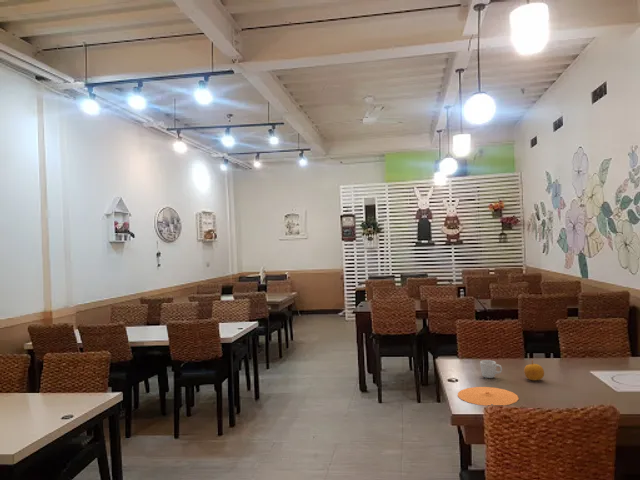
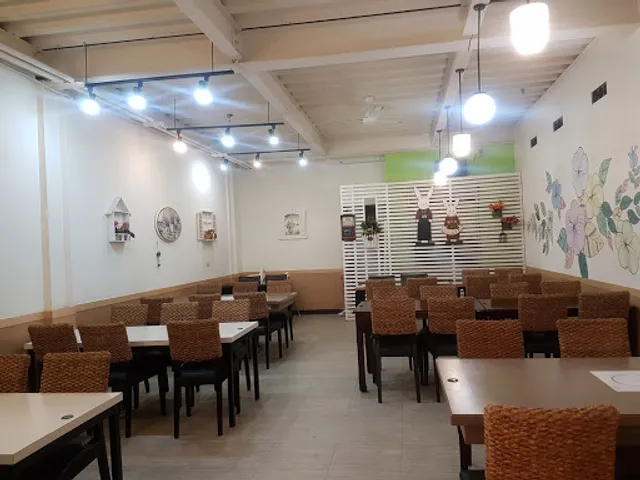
- cup [479,359,503,379]
- plate [457,386,520,407]
- fruit [523,359,545,382]
